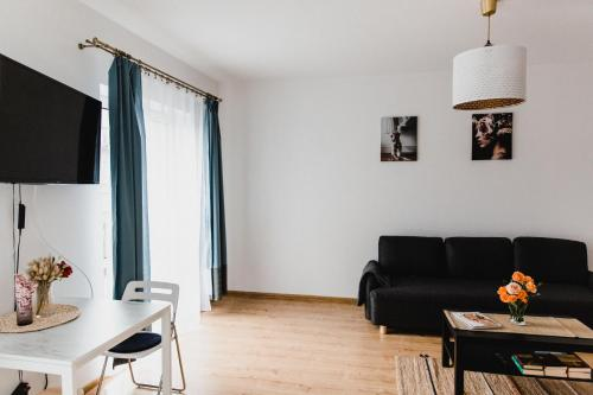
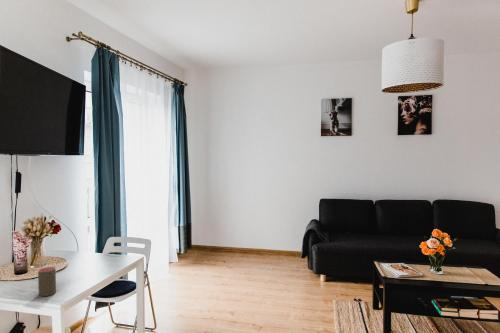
+ cup [37,266,57,297]
